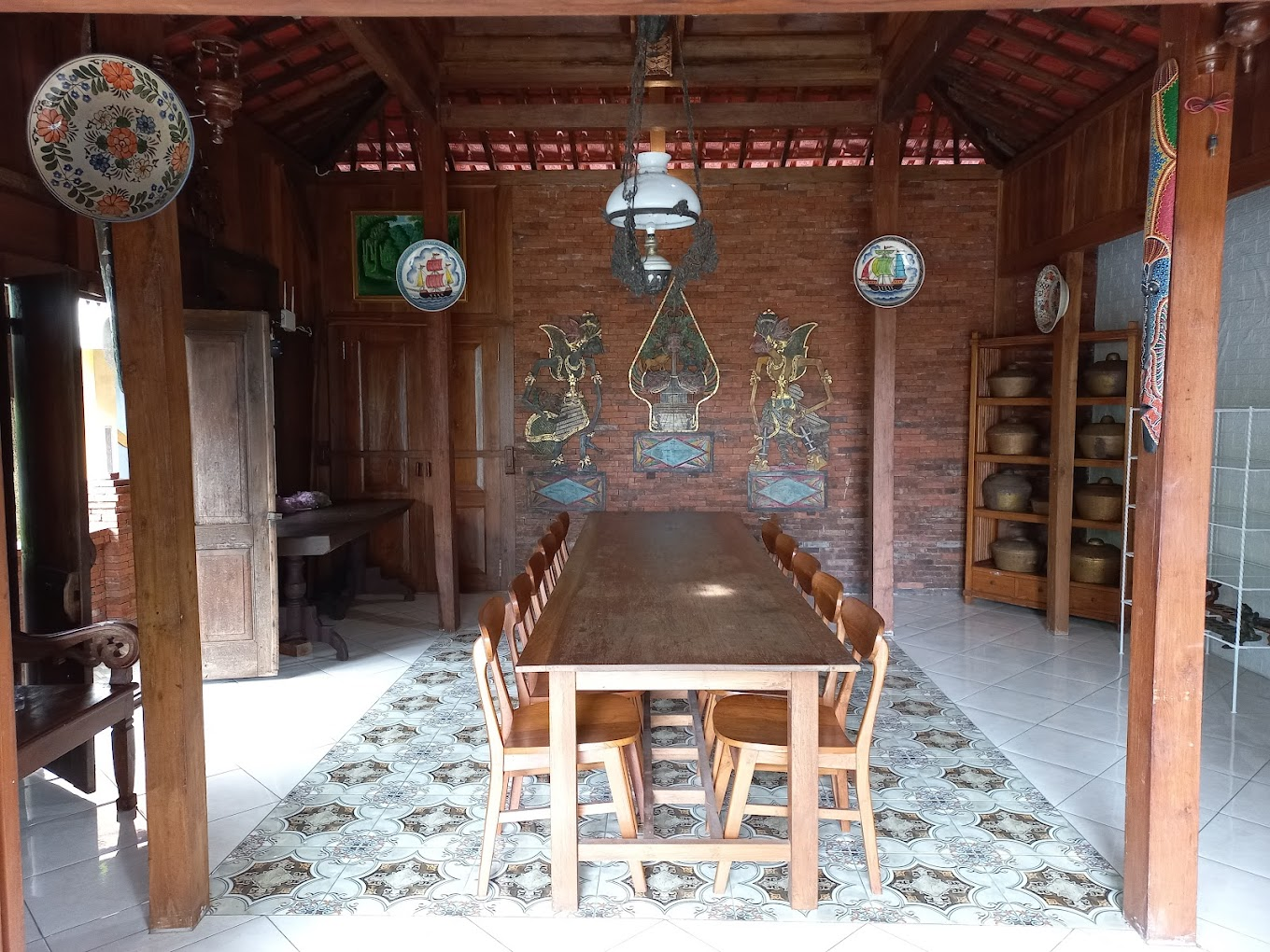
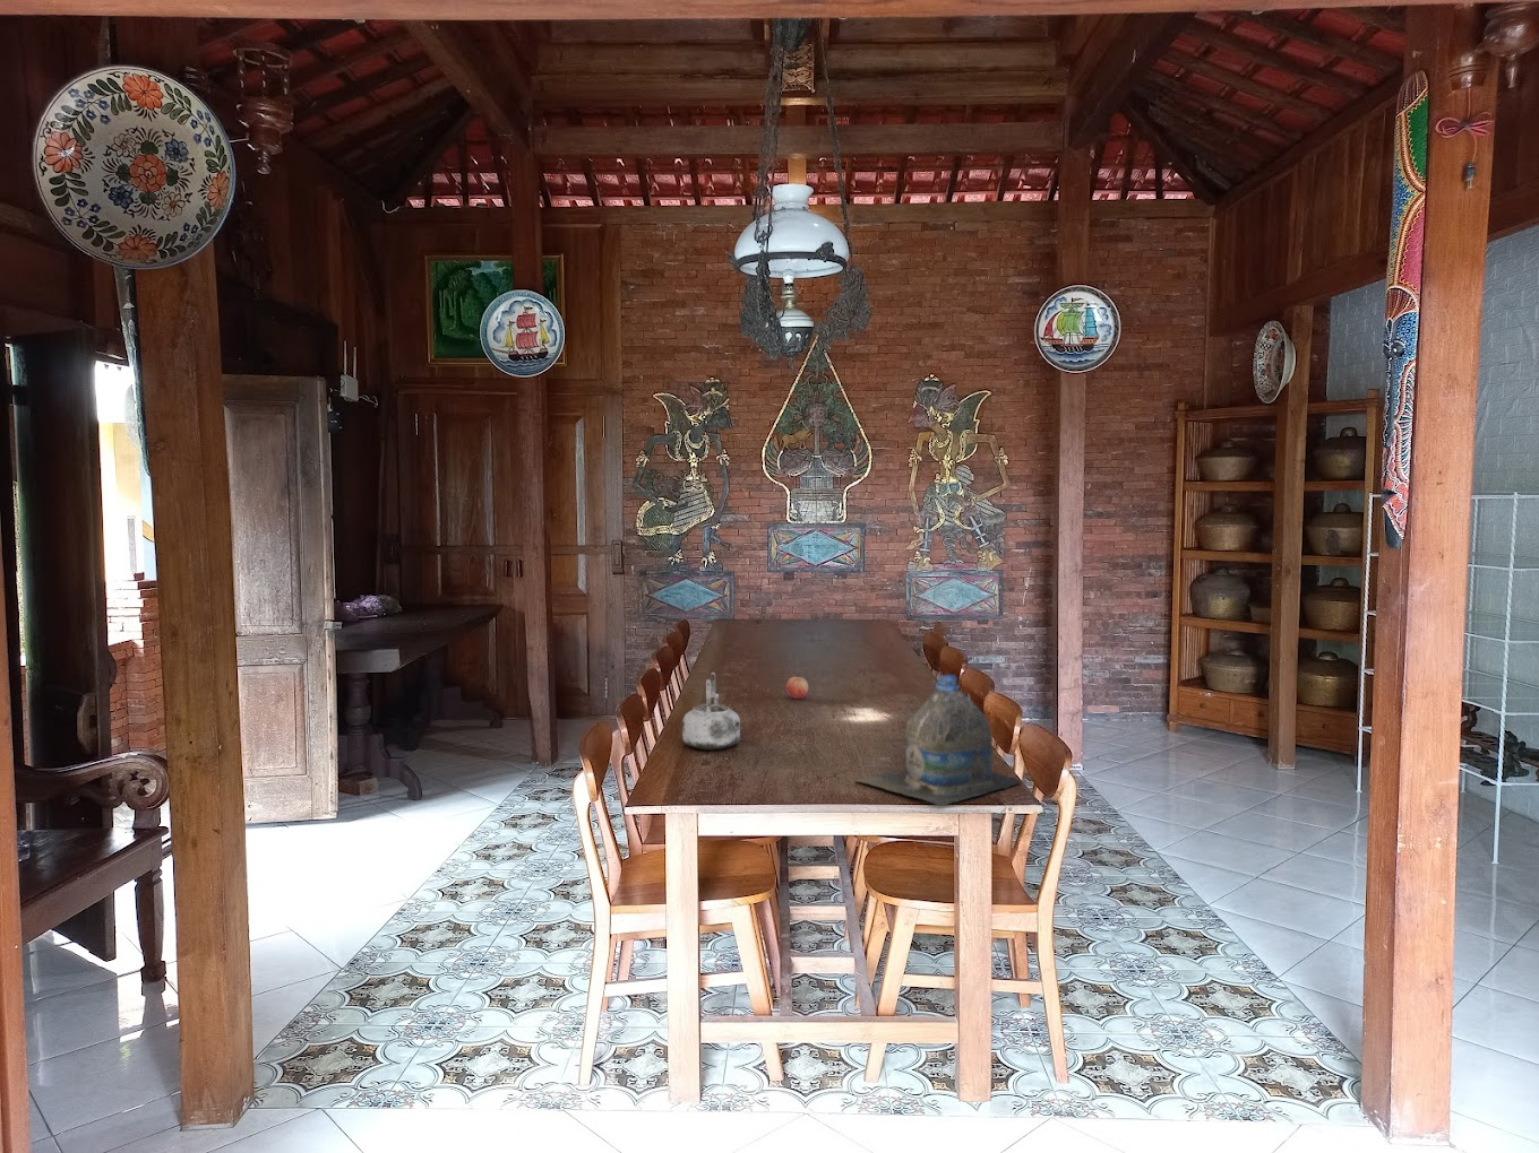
+ fruit [785,676,809,700]
+ kettle [681,671,742,751]
+ water jug [854,673,1023,807]
